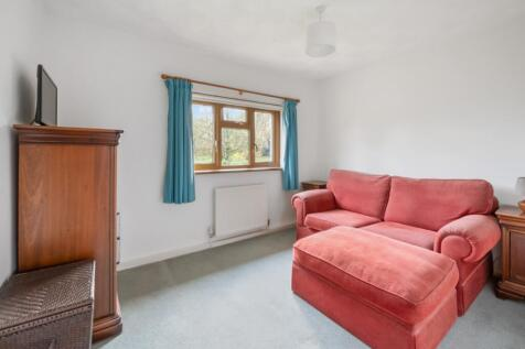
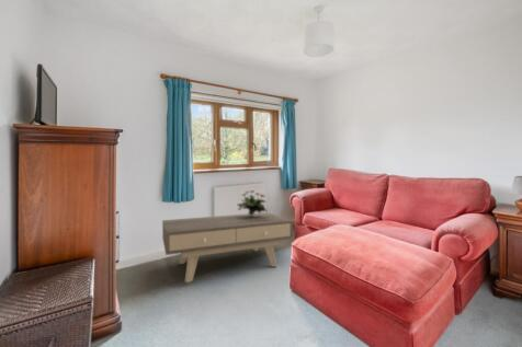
+ flowering plant [237,189,268,216]
+ coffee table [161,211,294,284]
